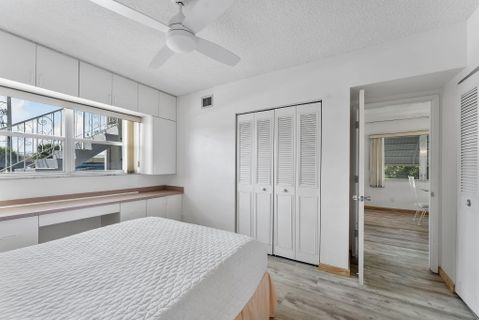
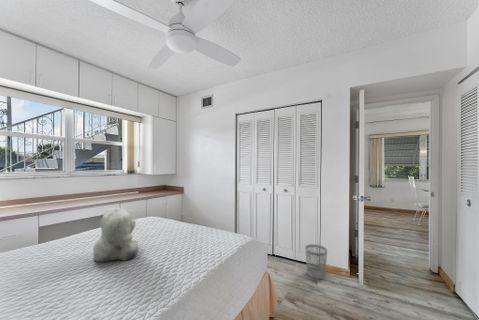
+ teddy bear [92,207,139,263]
+ wastebasket [304,244,328,280]
